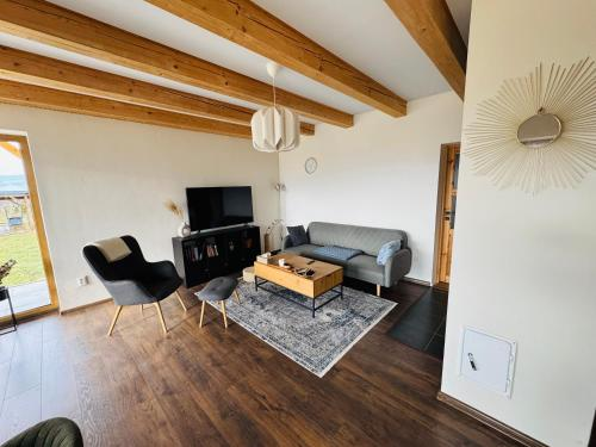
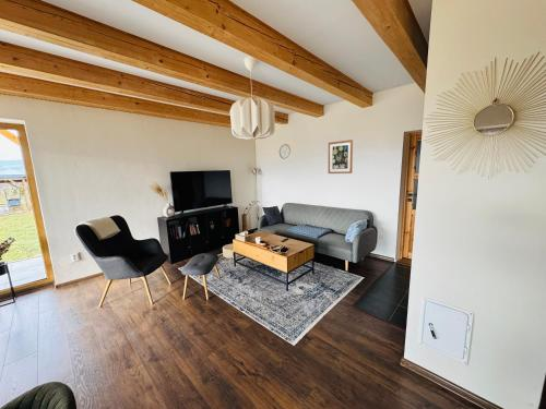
+ wall art [328,139,354,175]
